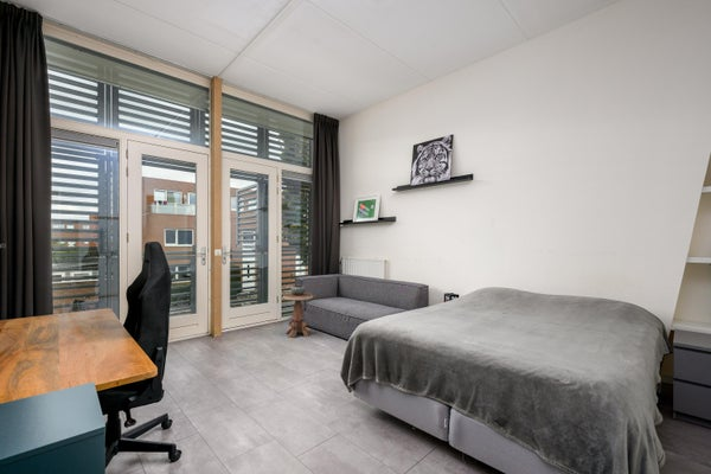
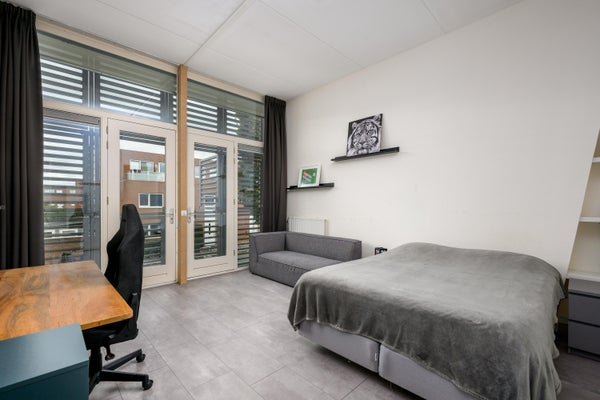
- side table [282,284,314,339]
